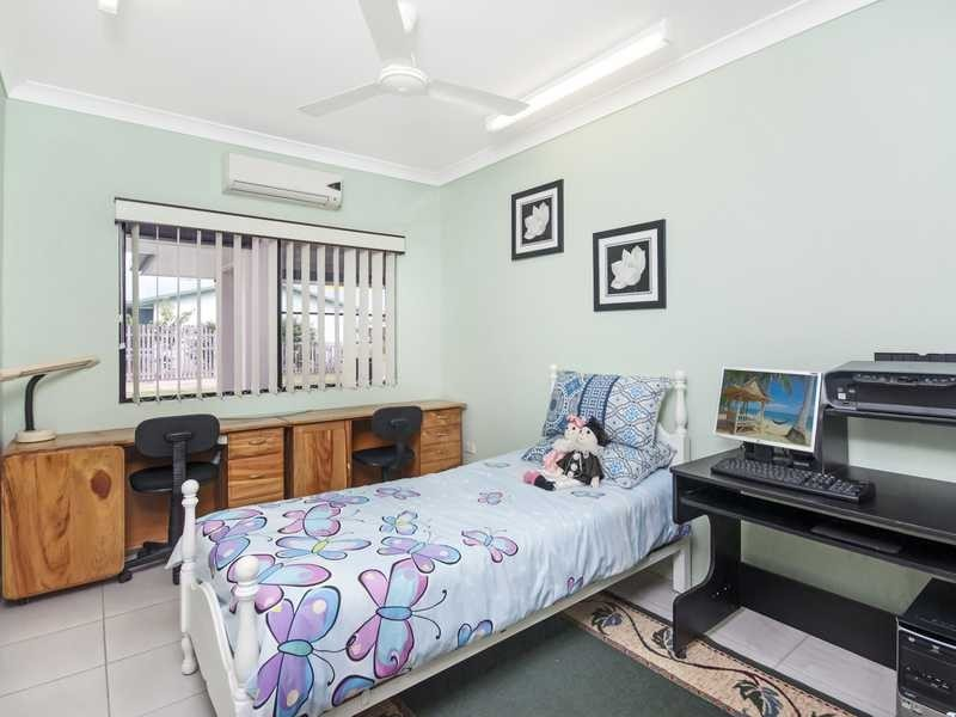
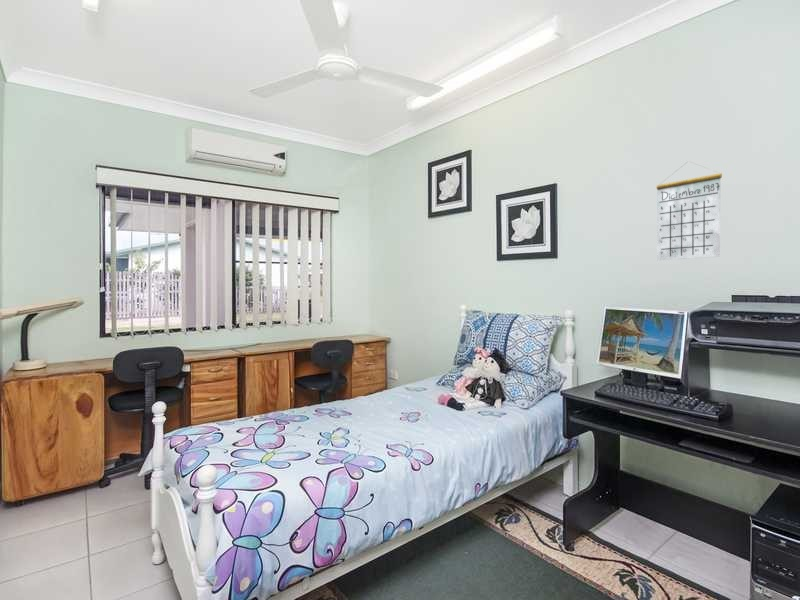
+ calendar [656,161,723,261]
